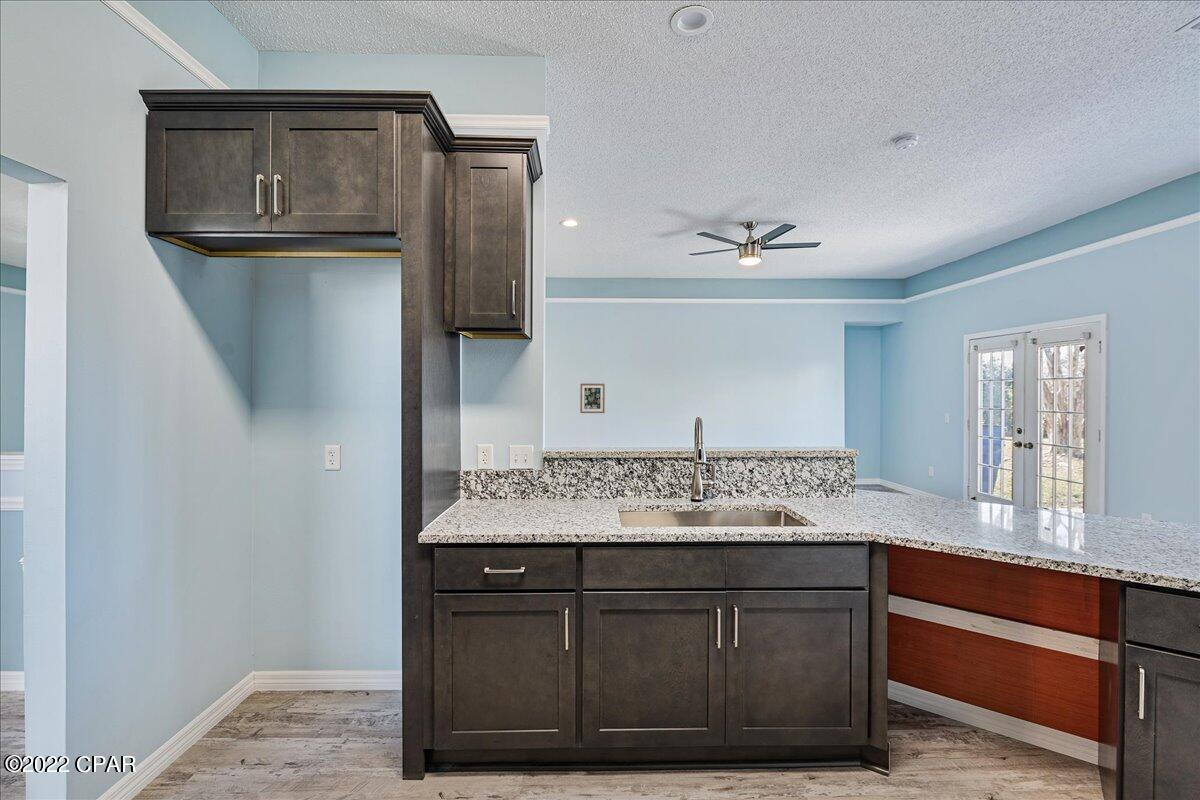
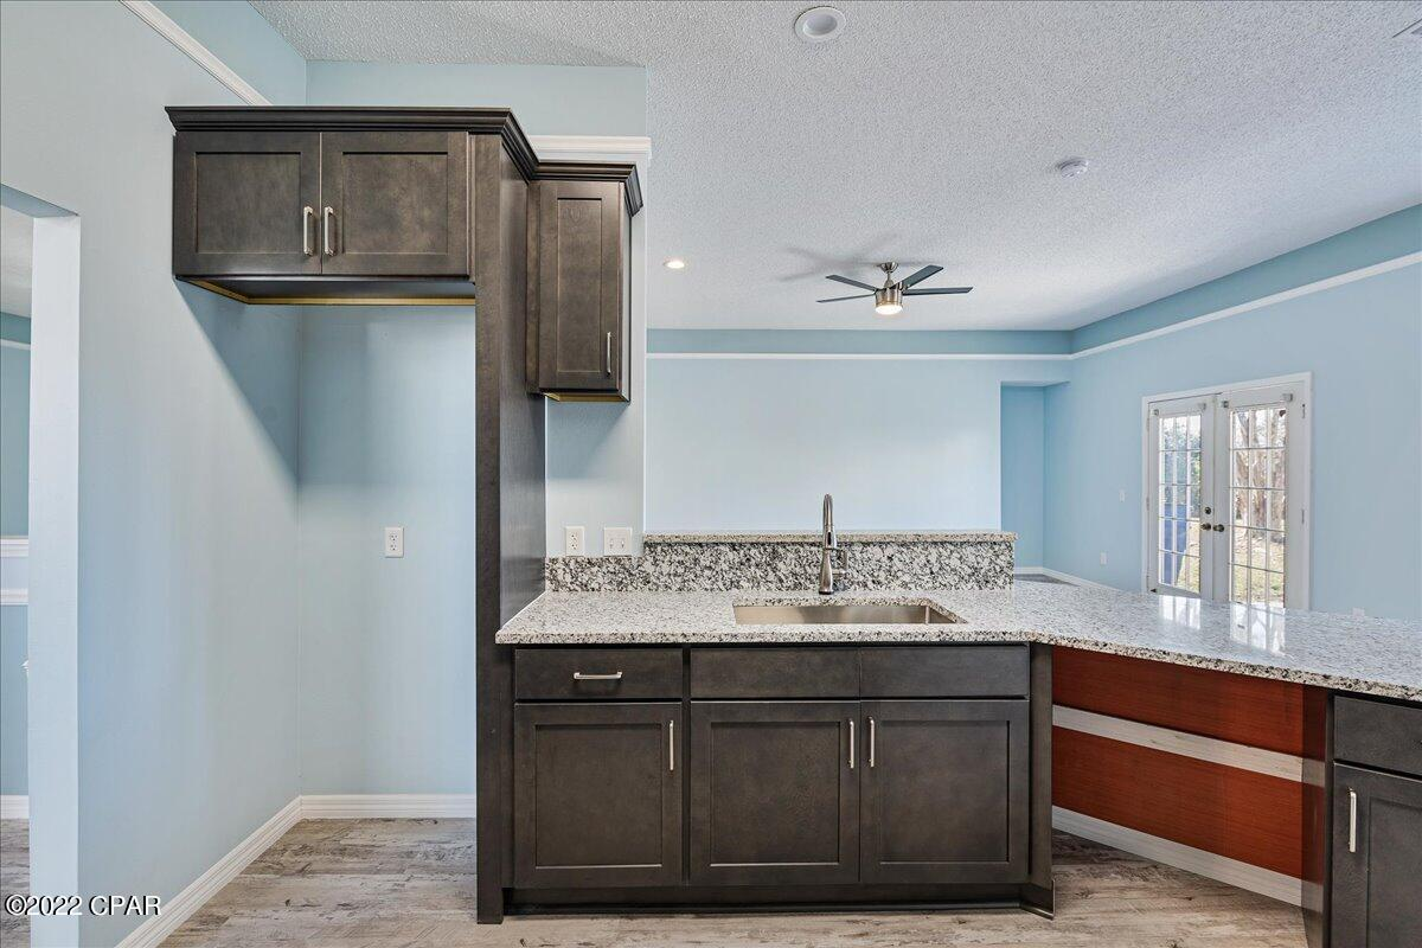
- wall art [579,383,606,414]
